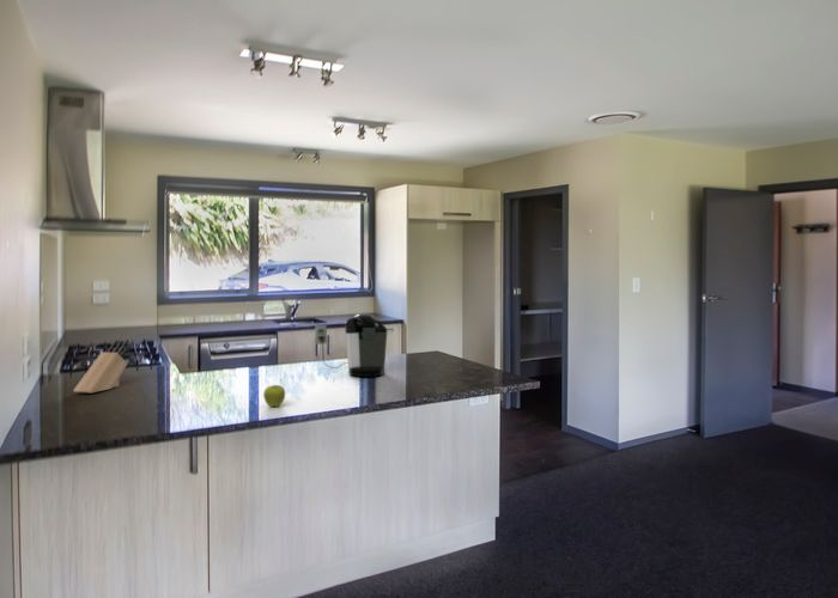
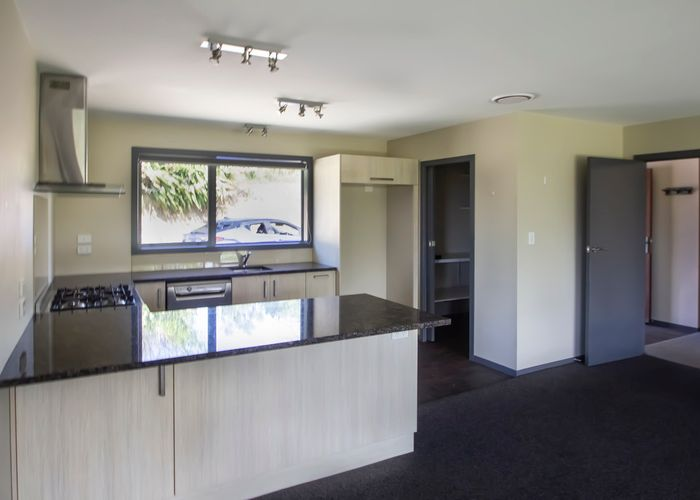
- knife block [72,338,130,395]
- coffee maker [314,313,388,378]
- fruit [262,384,286,408]
